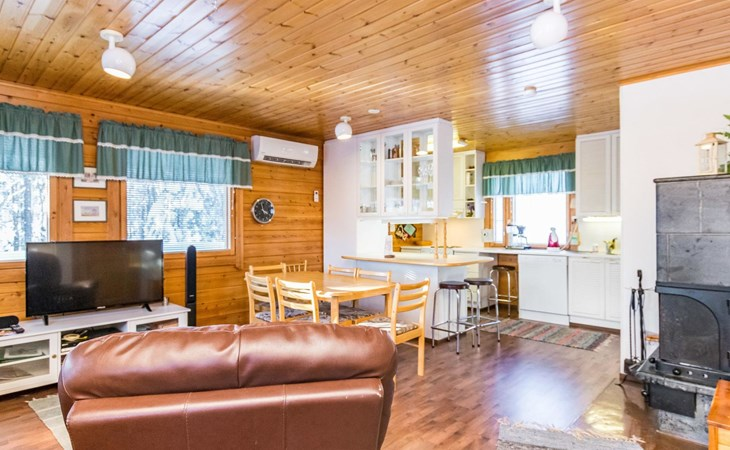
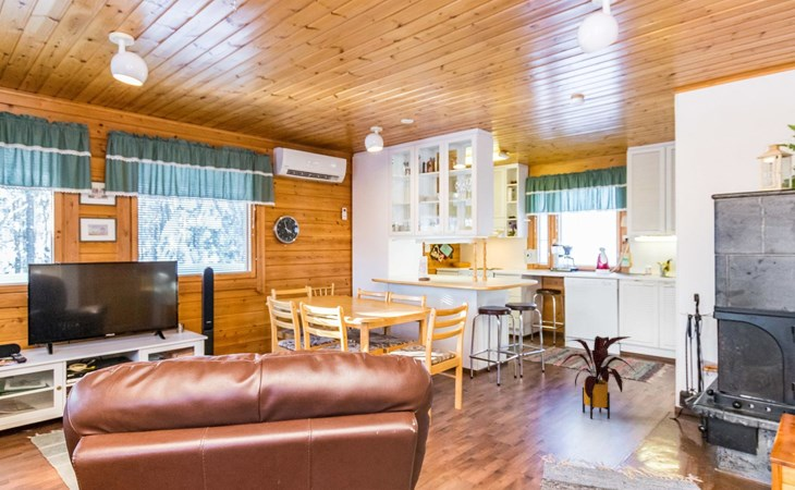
+ house plant [560,335,638,420]
